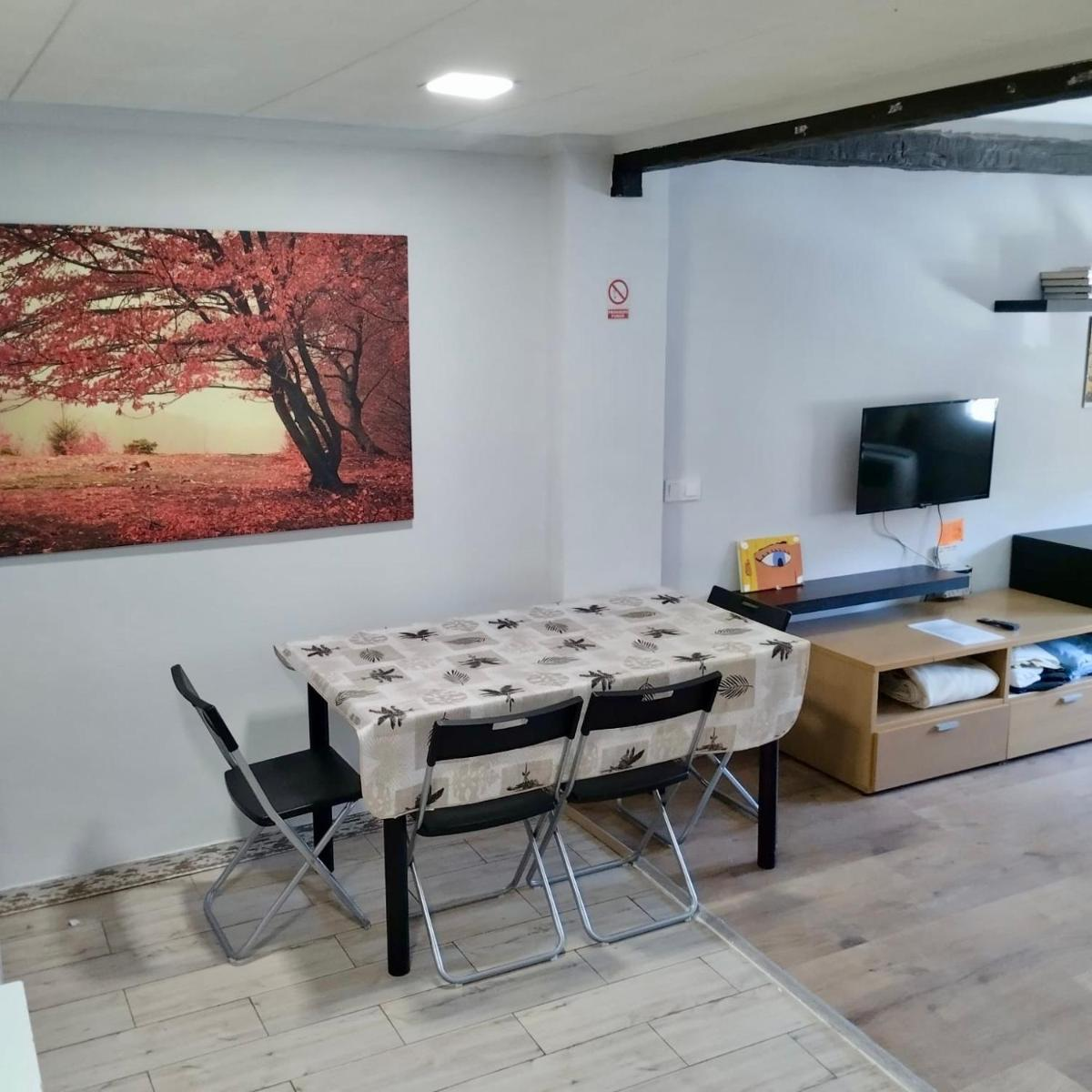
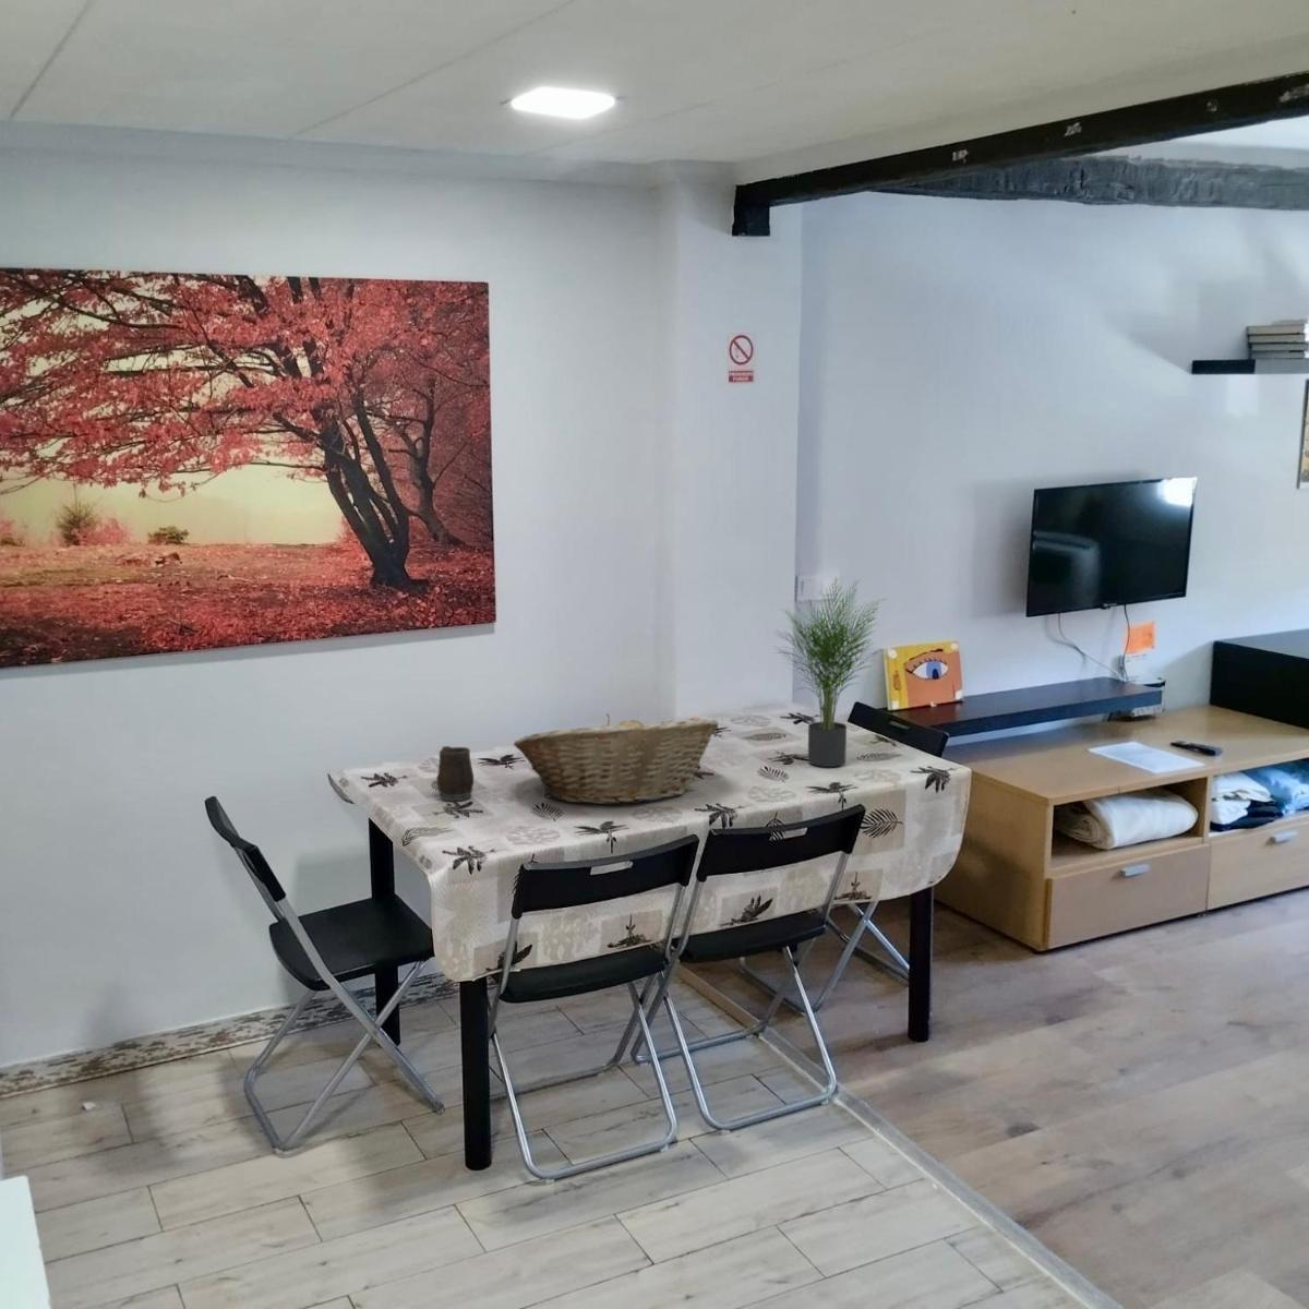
+ fruit basket [513,712,720,806]
+ mug [435,746,475,802]
+ potted plant [772,575,889,768]
